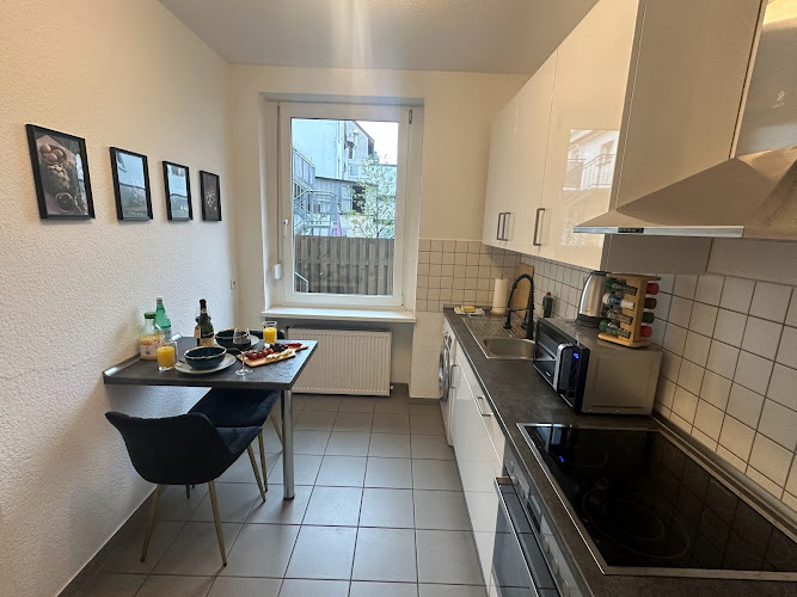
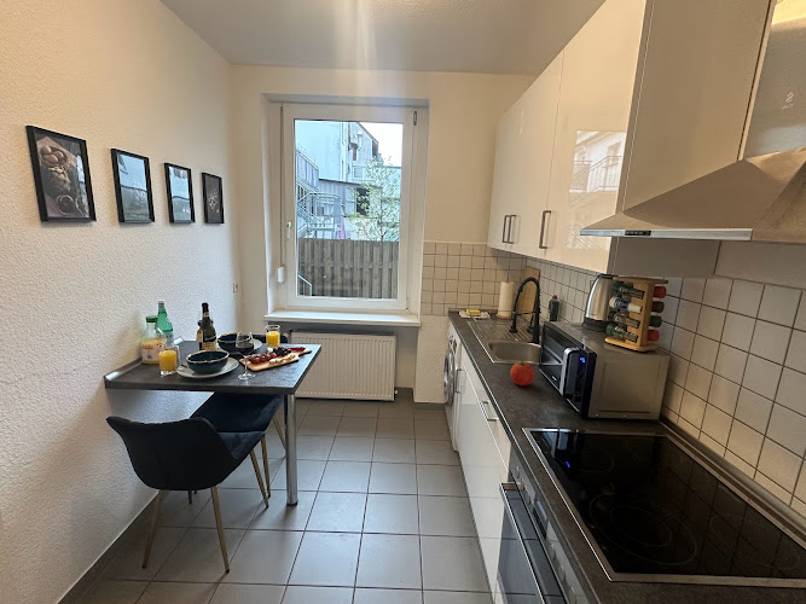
+ apple [510,359,535,387]
